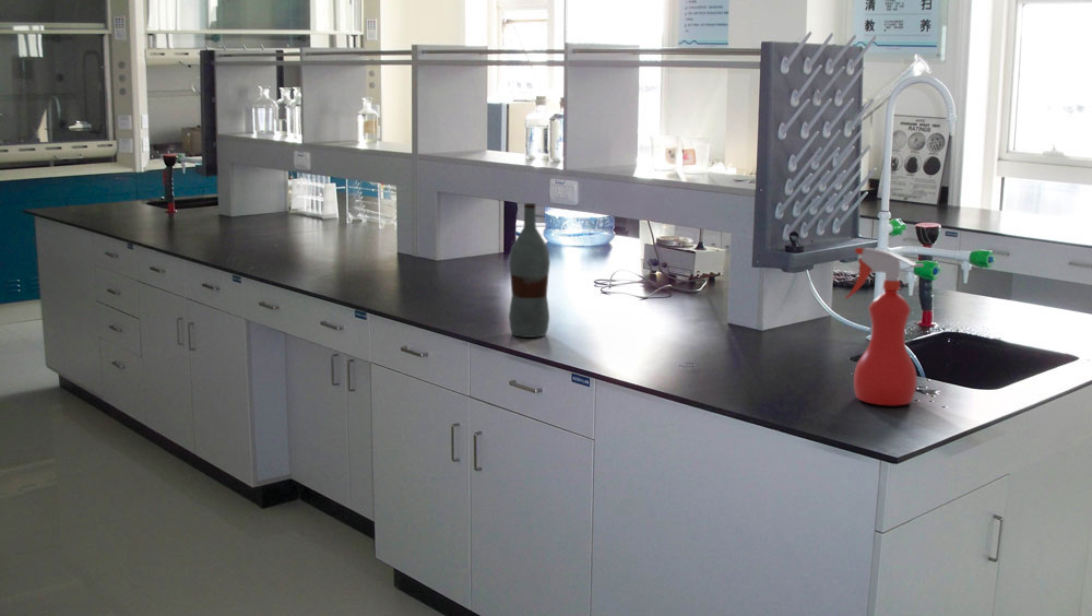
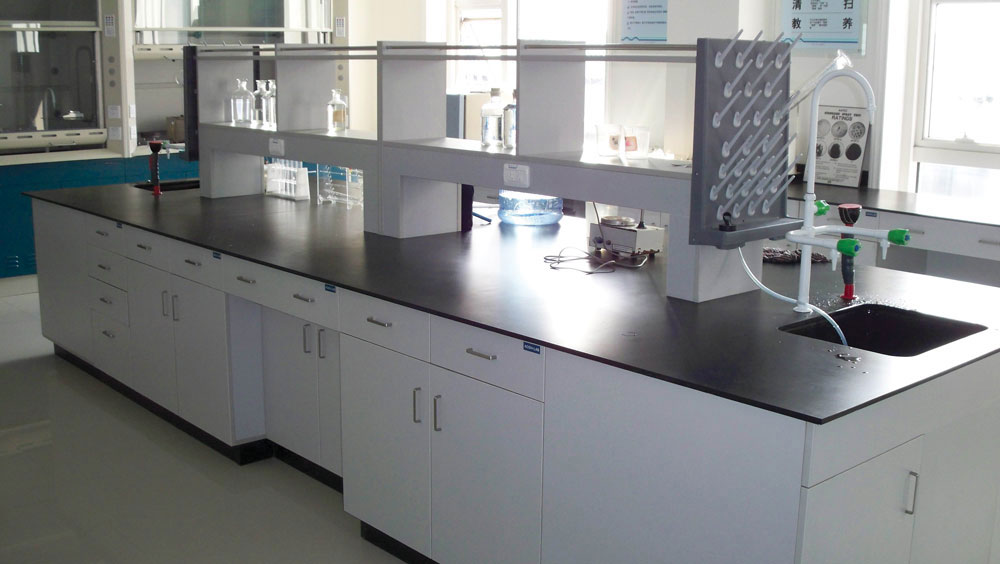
- bottle [508,202,551,339]
- spray bottle [843,247,925,406]
